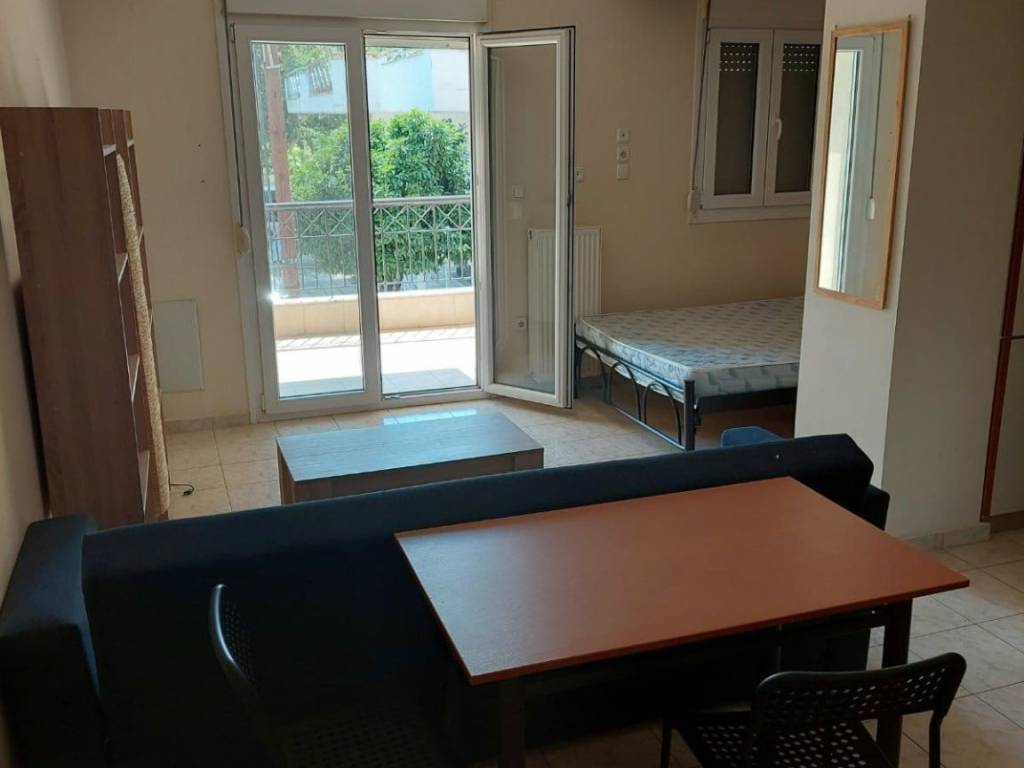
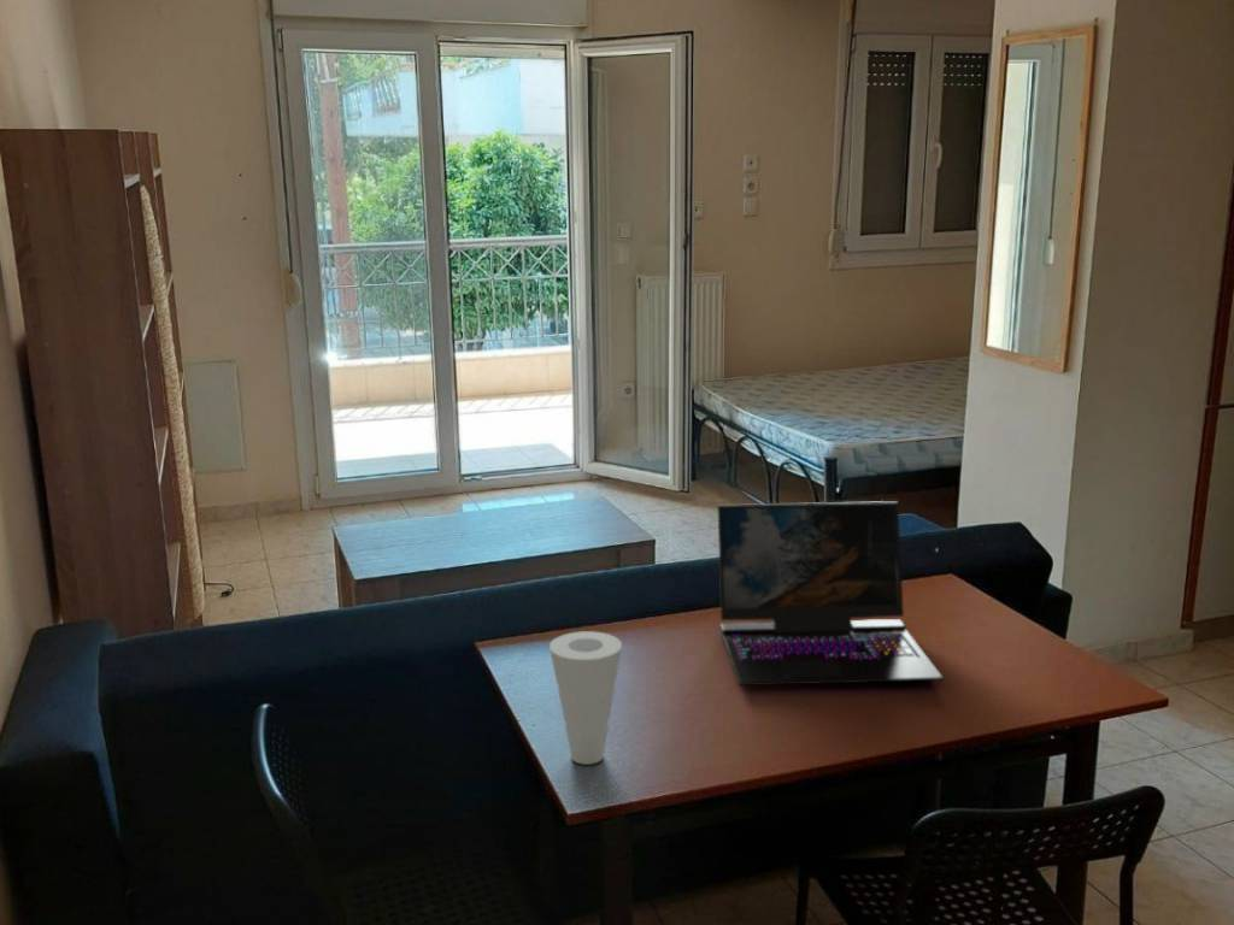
+ cup [548,630,623,766]
+ laptop [716,500,945,687]
